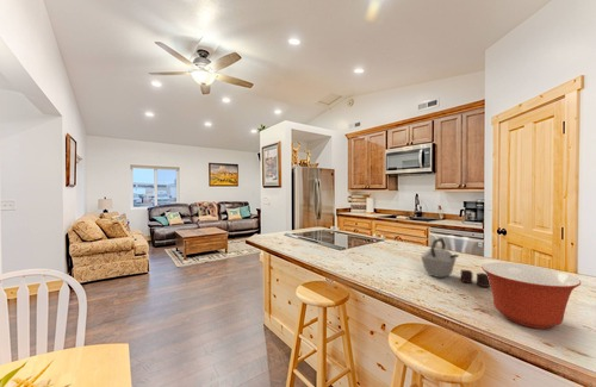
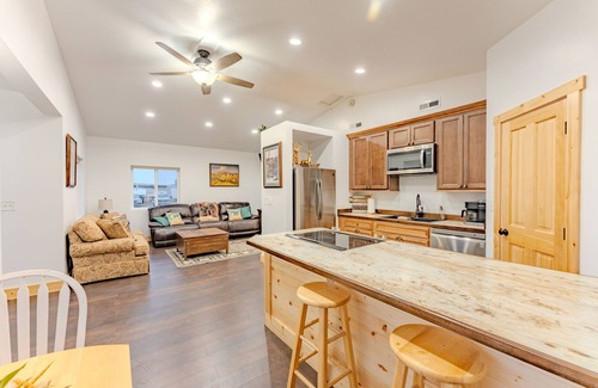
- kettle [420,237,491,288]
- mixing bowl [480,261,582,330]
